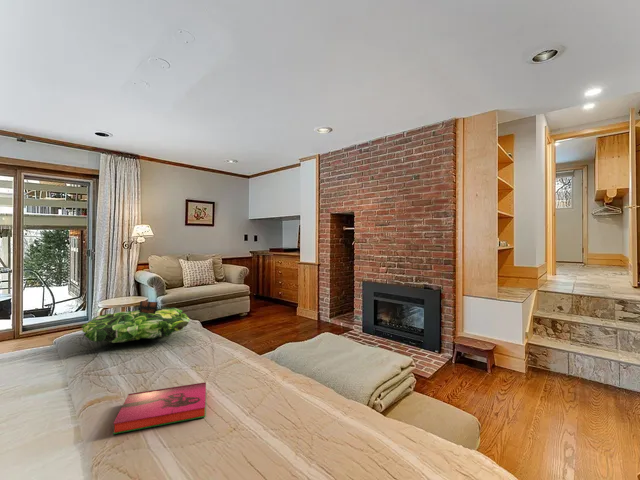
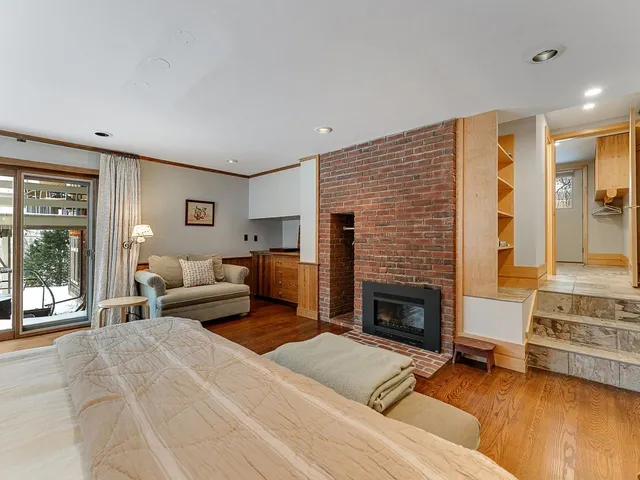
- cushion [81,300,190,344]
- hardback book [112,381,207,435]
